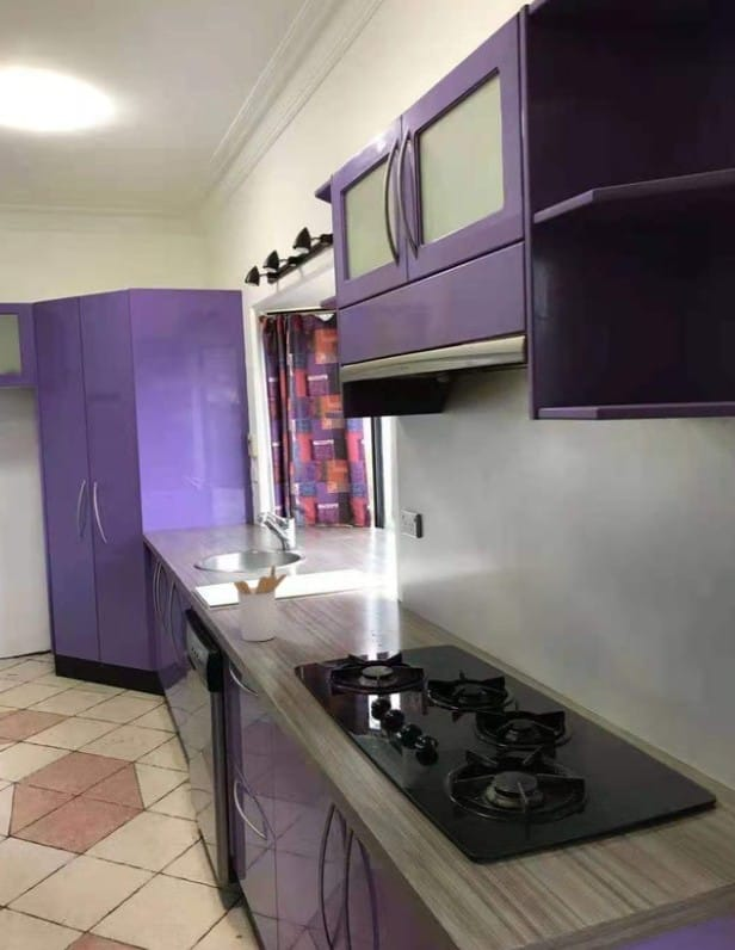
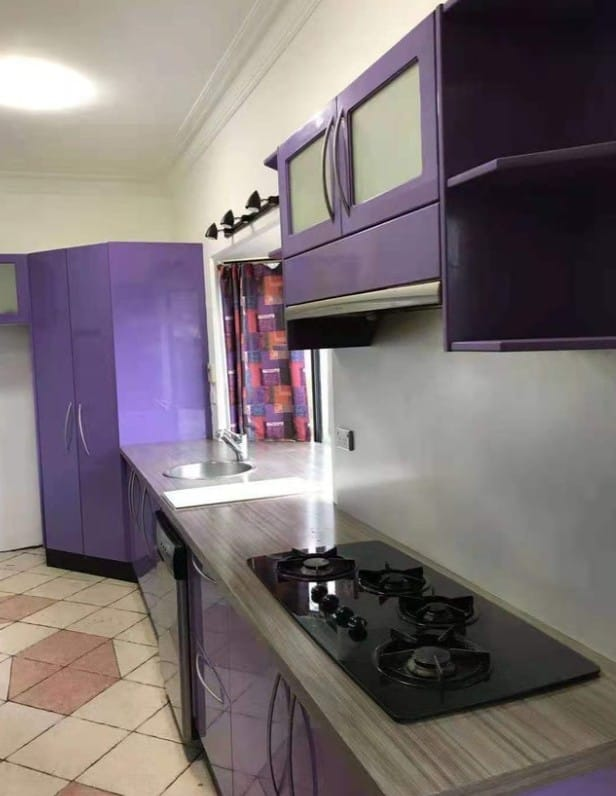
- utensil holder [233,563,288,642]
